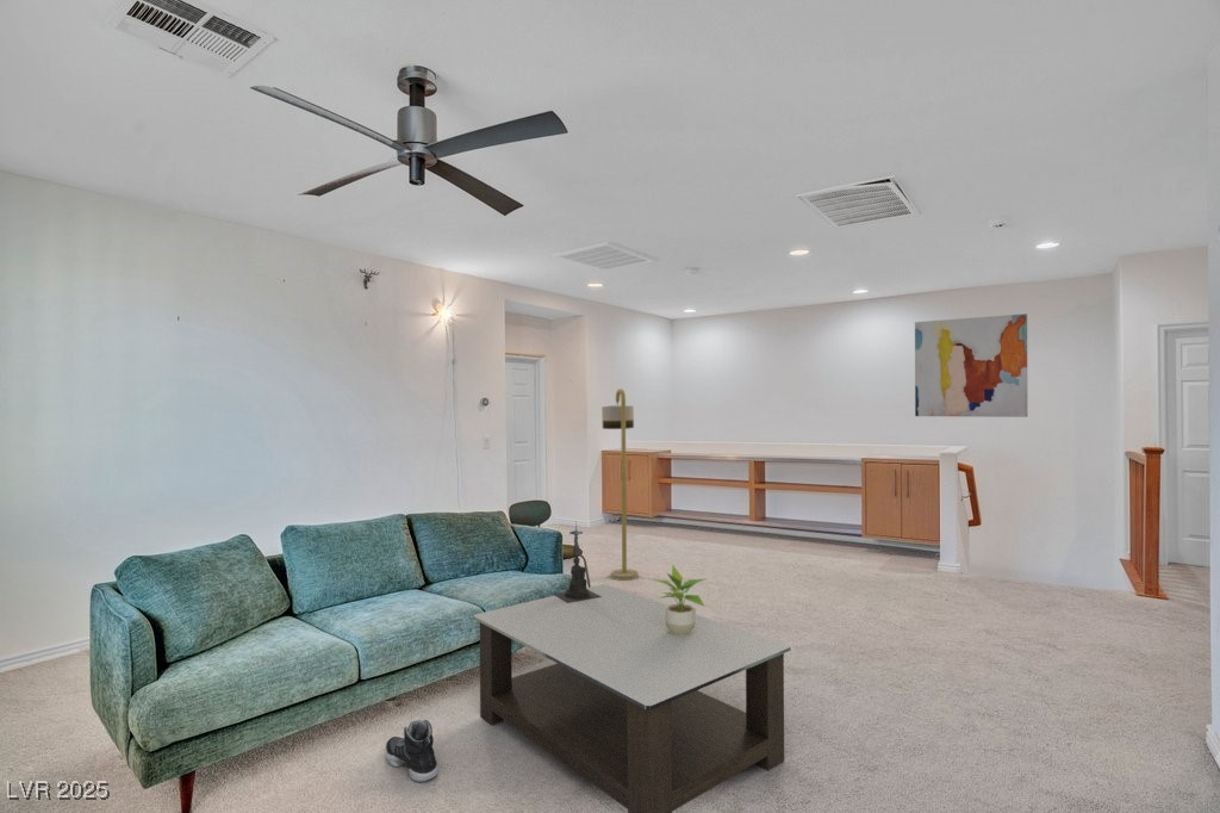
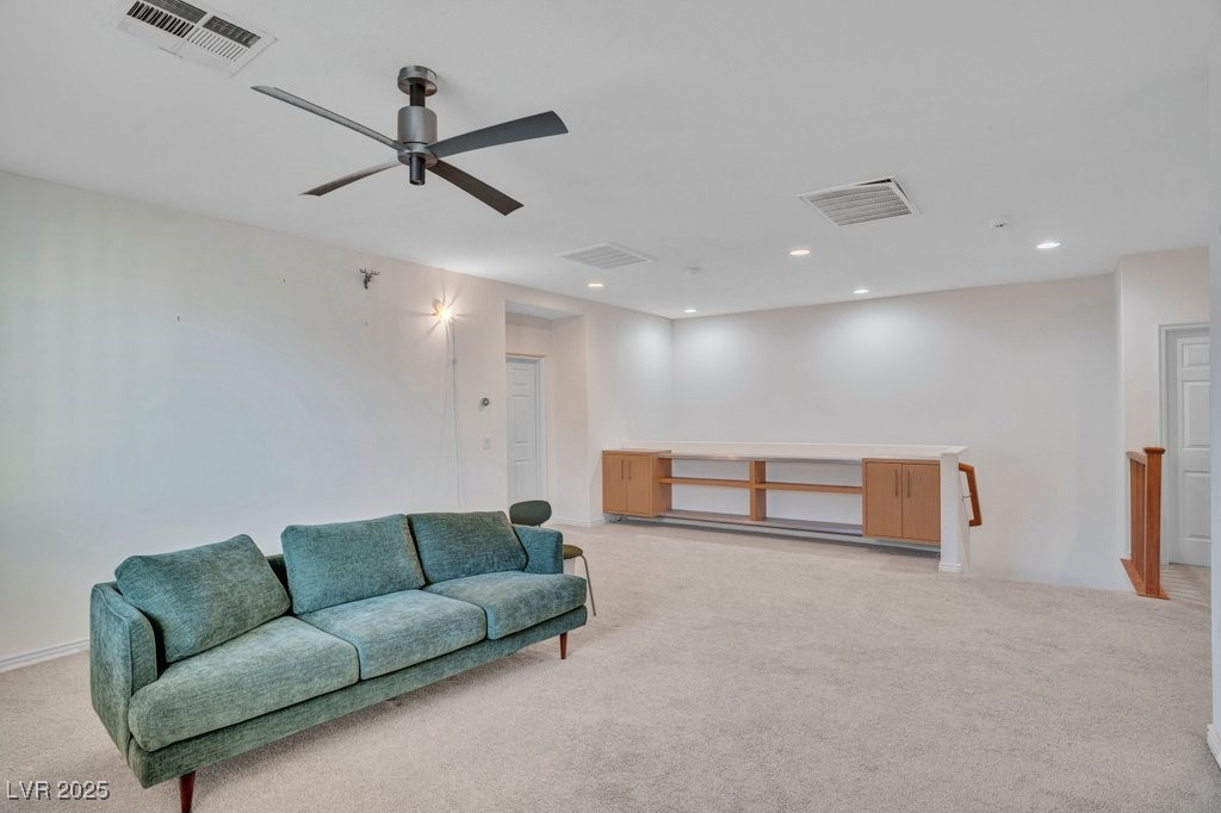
- candle holder [552,520,602,603]
- wall art [914,312,1028,418]
- coffee table [472,583,792,813]
- floor lamp [600,387,640,582]
- sneaker [384,719,440,783]
- potted plant [652,563,707,635]
